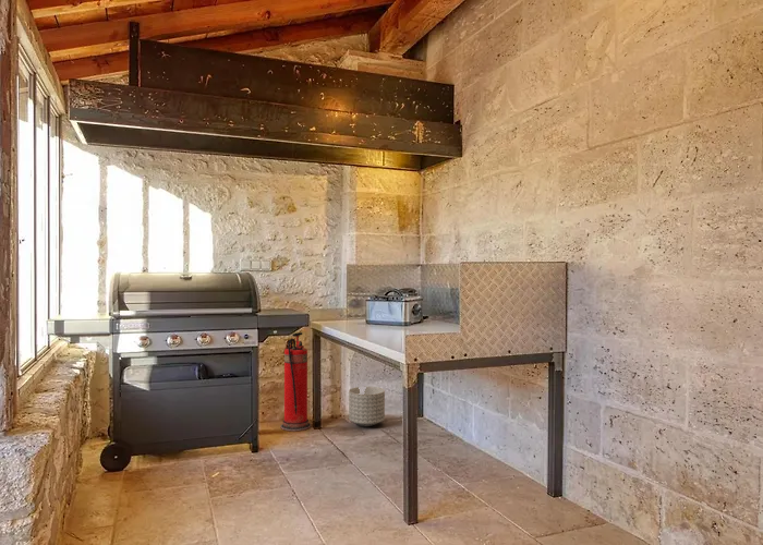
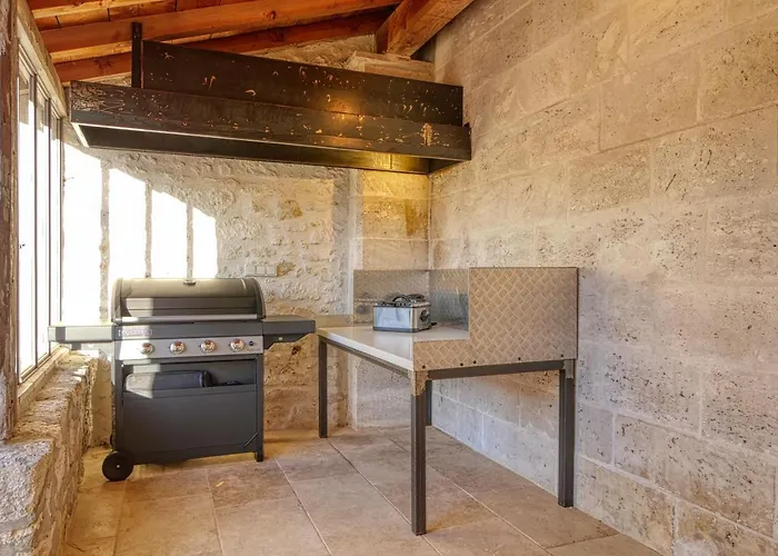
- fire extinguisher [280,331,312,433]
- planter [348,386,386,427]
